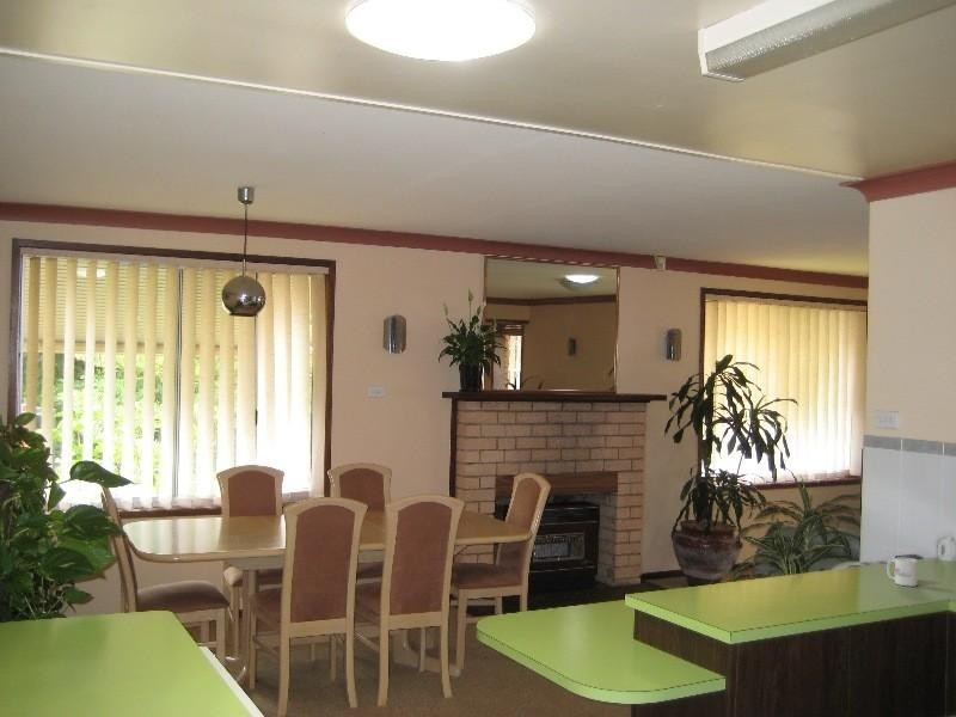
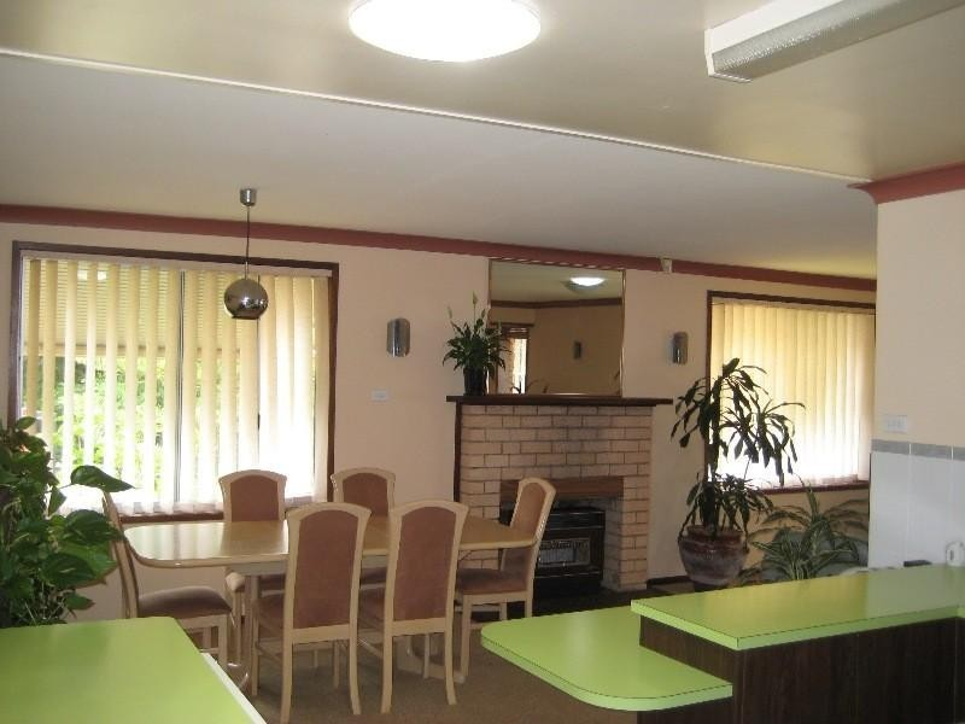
- mug [885,556,919,588]
